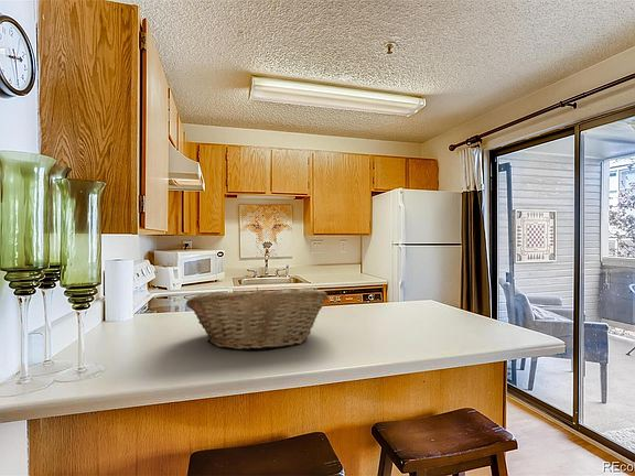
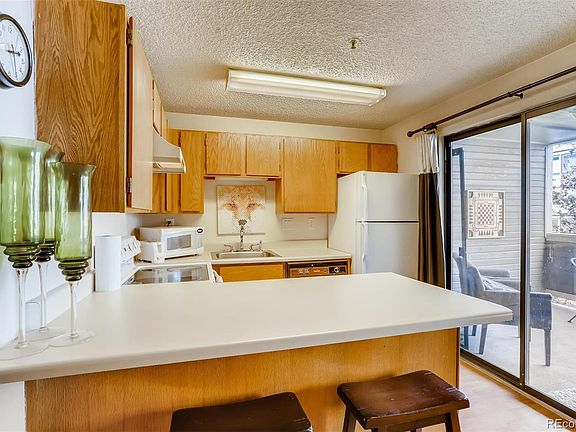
- fruit basket [185,286,329,351]
